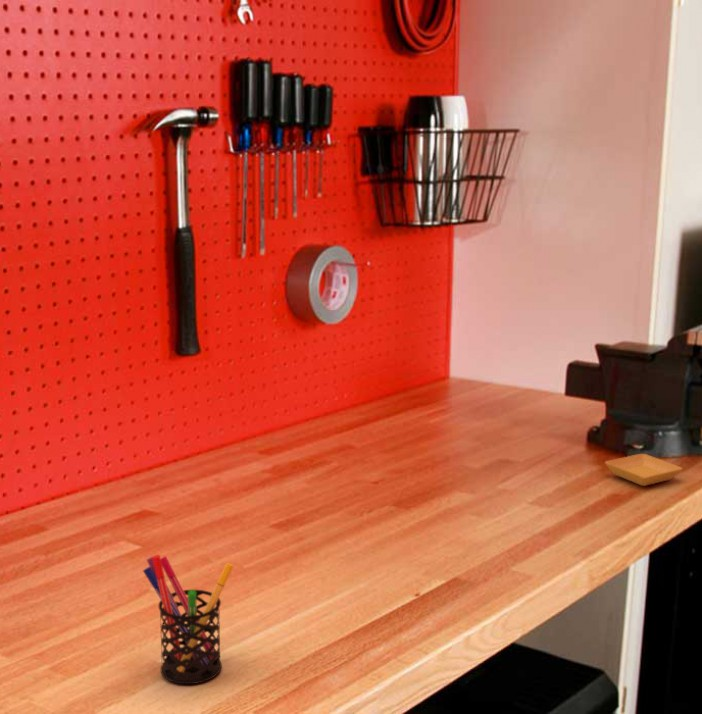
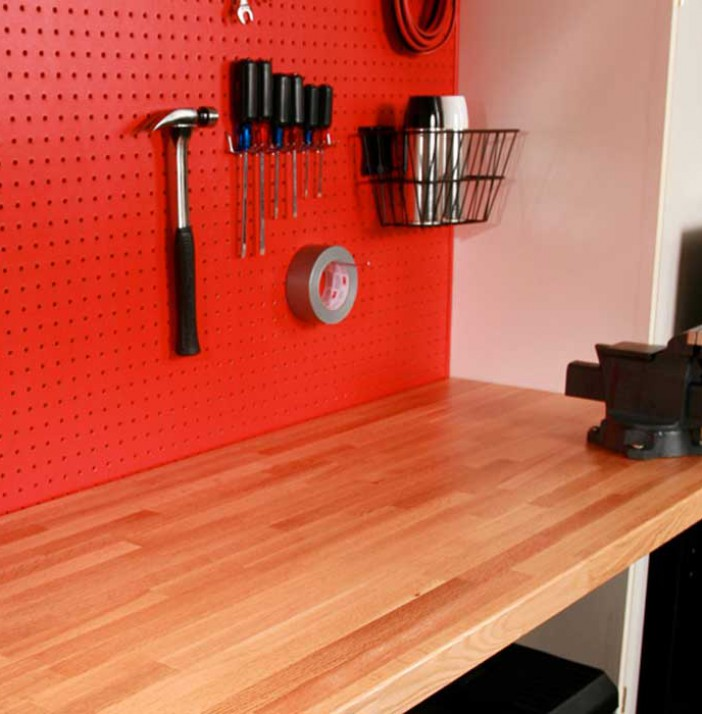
- pen holder [142,554,235,685]
- saucer [604,453,683,487]
